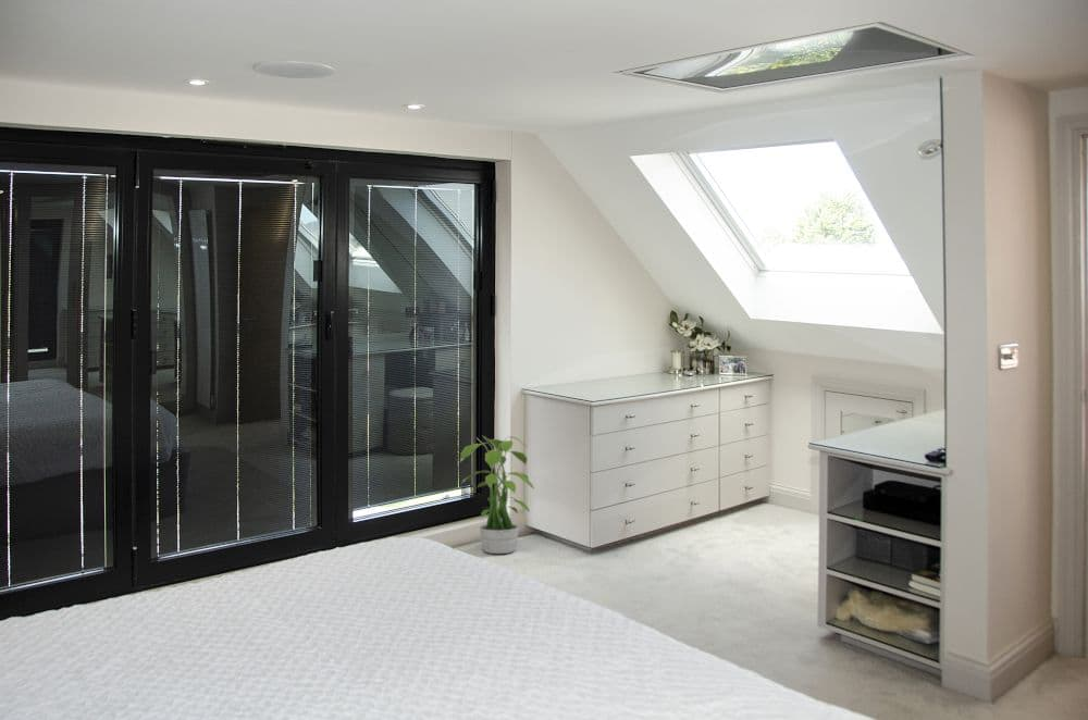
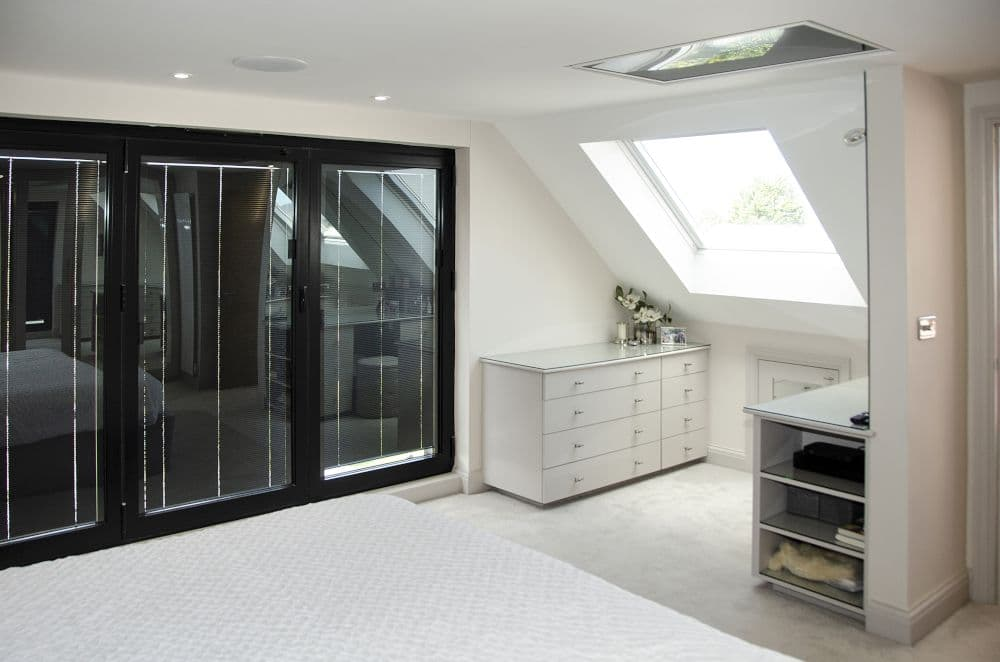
- potted plant [459,434,535,555]
